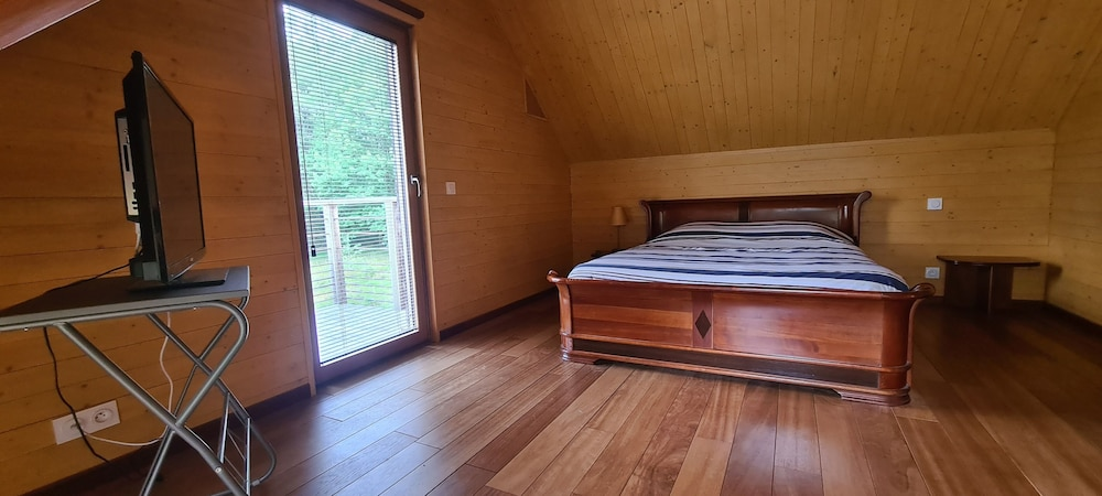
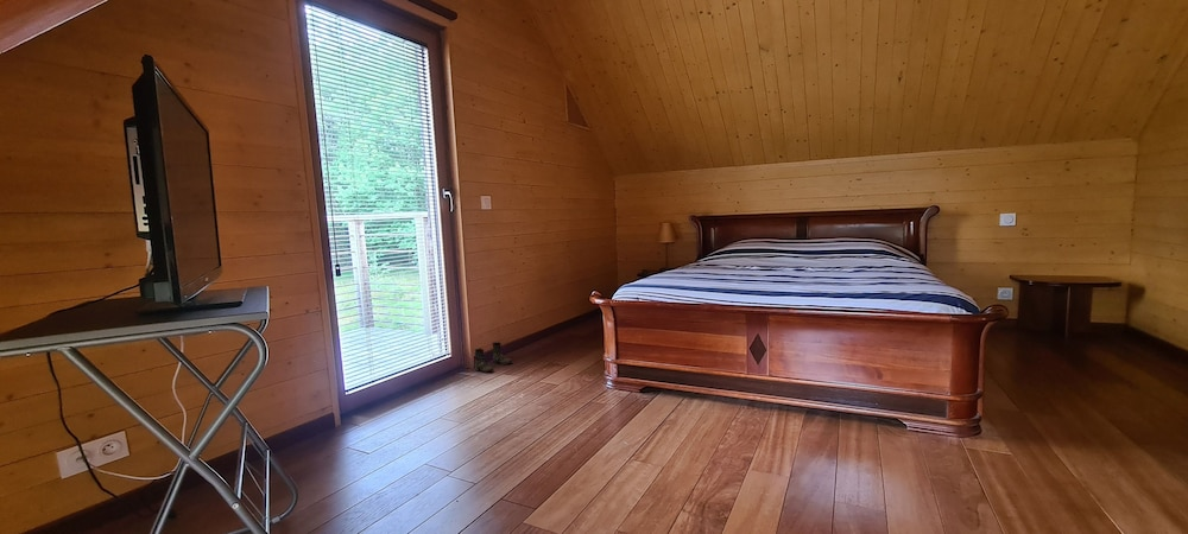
+ boots [473,342,513,374]
